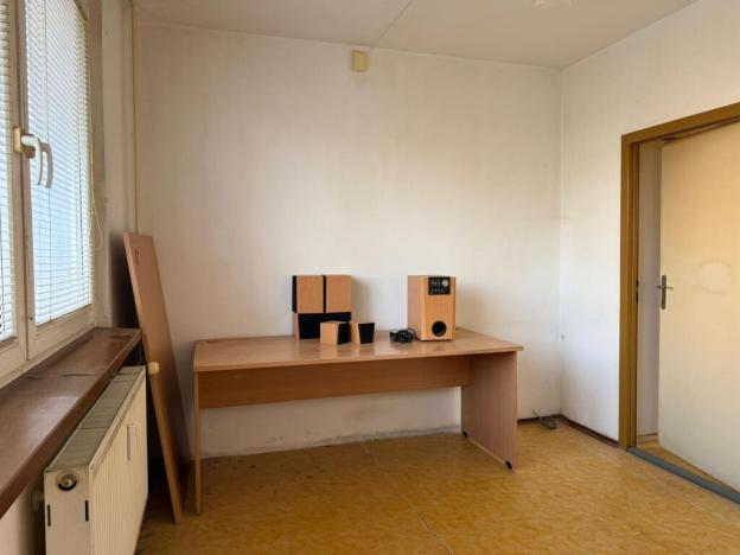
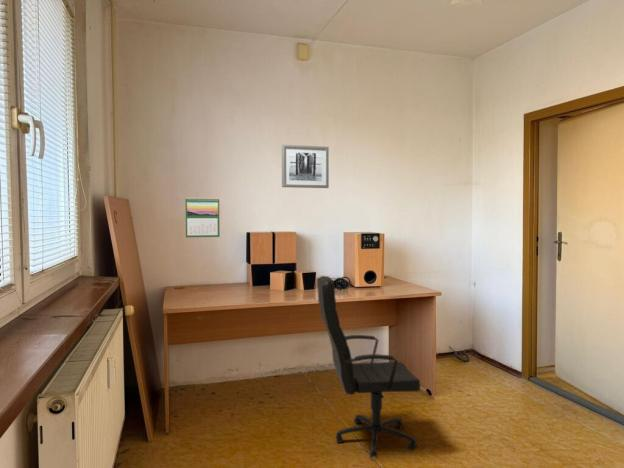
+ office chair [316,275,422,460]
+ wall art [281,144,330,189]
+ calendar [184,196,221,238]
